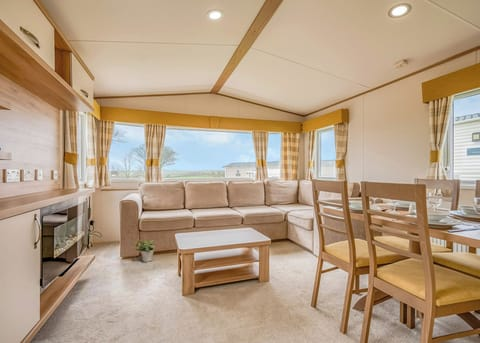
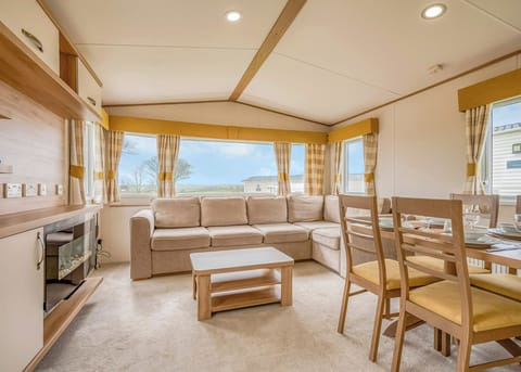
- potted plant [133,239,156,263]
